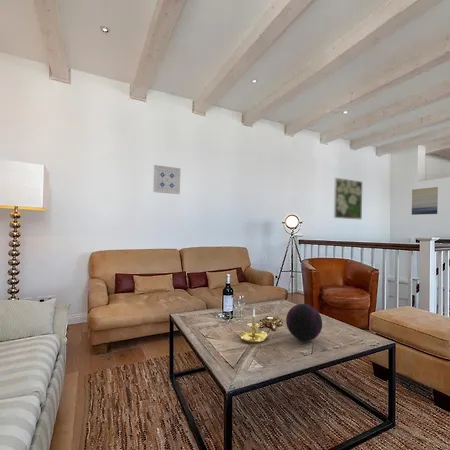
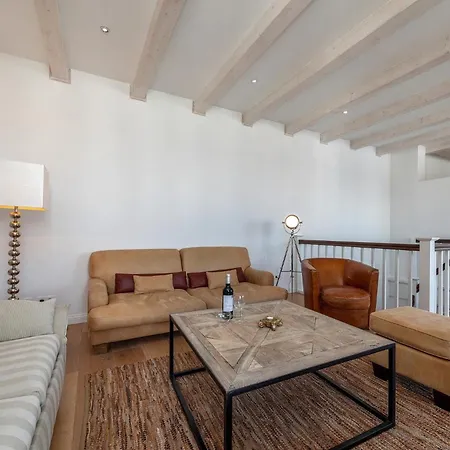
- candle holder [237,308,268,344]
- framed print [333,177,363,220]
- decorative orb [285,303,323,342]
- wall art [152,164,181,195]
- wall art [411,186,439,216]
